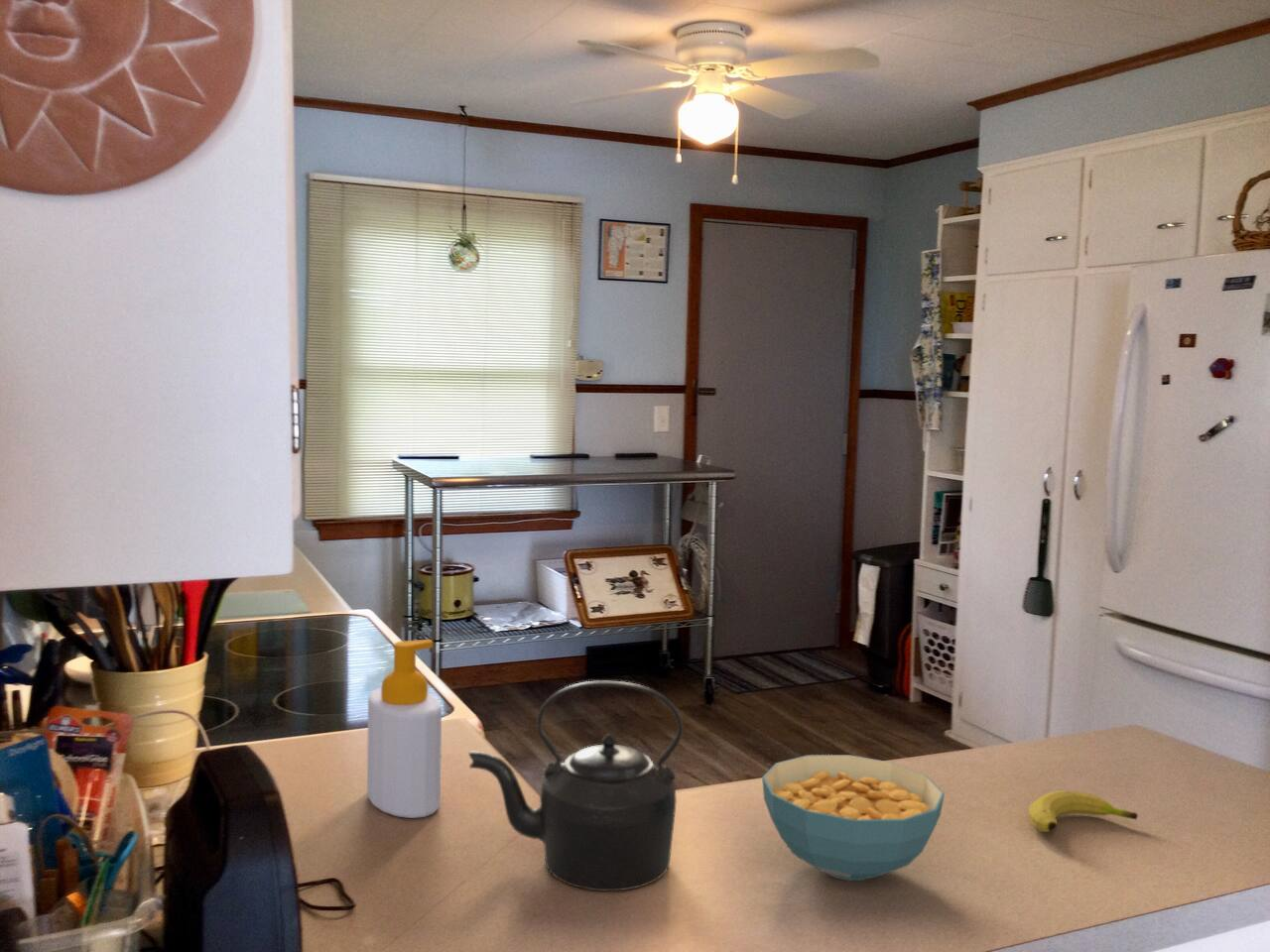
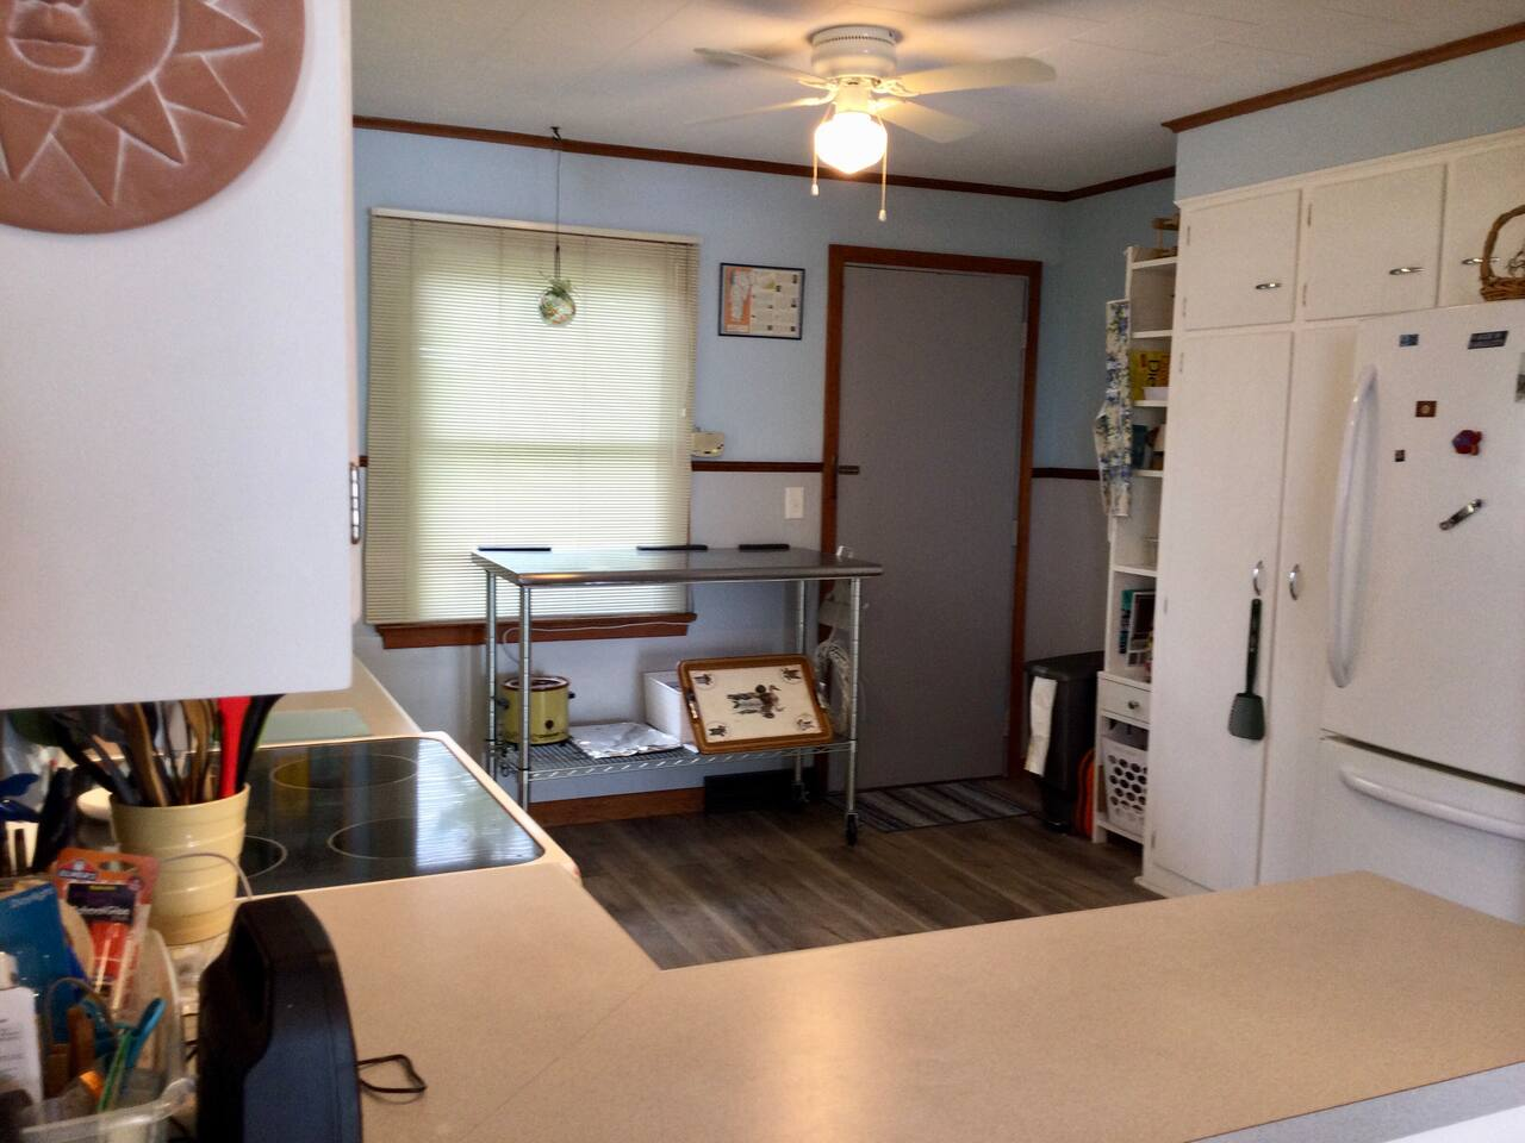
- fruit [1028,790,1139,833]
- kettle [468,680,684,892]
- soap bottle [366,639,443,819]
- cereal bowl [761,754,946,882]
